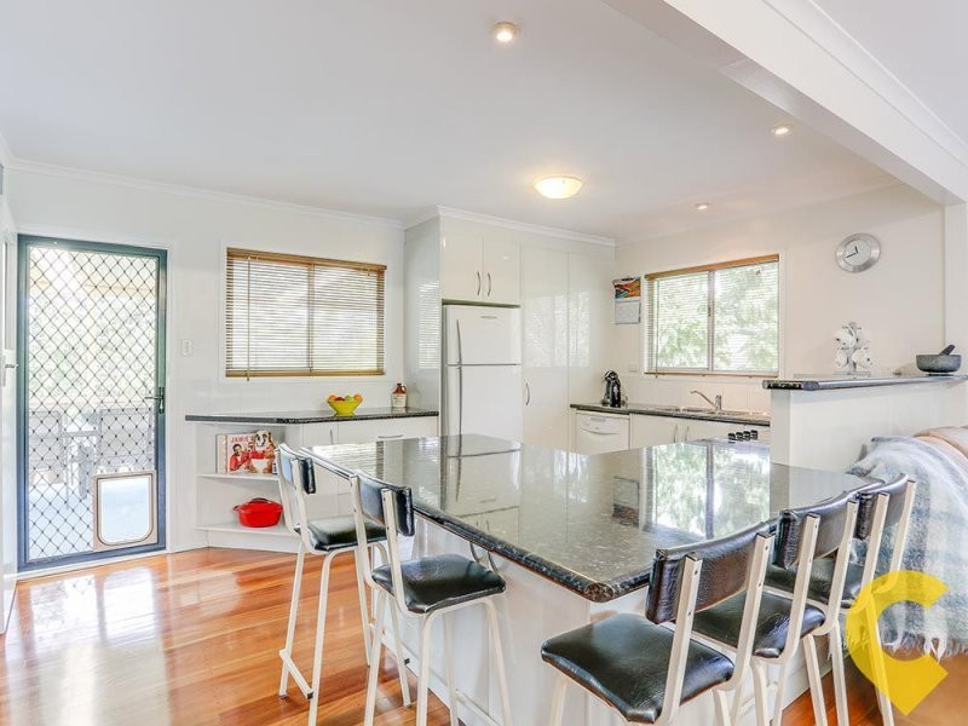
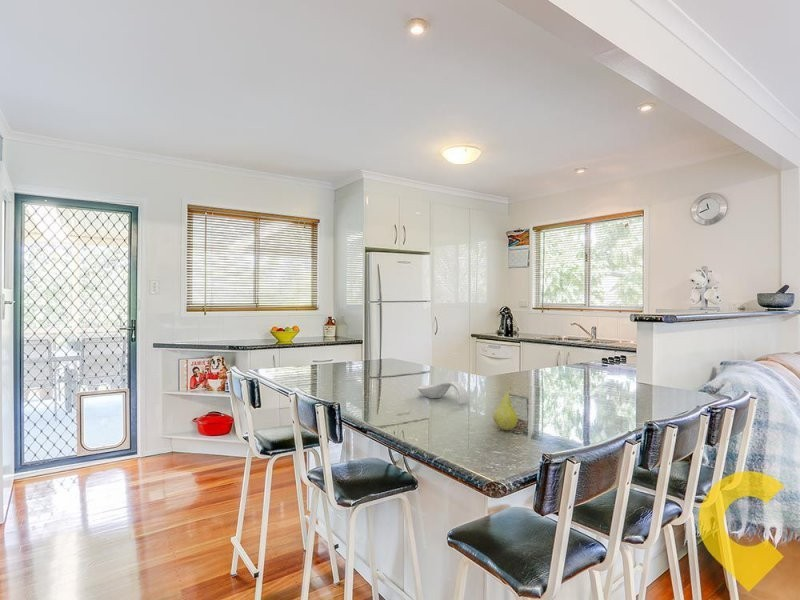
+ spoon rest [417,380,470,405]
+ fruit [492,386,519,431]
